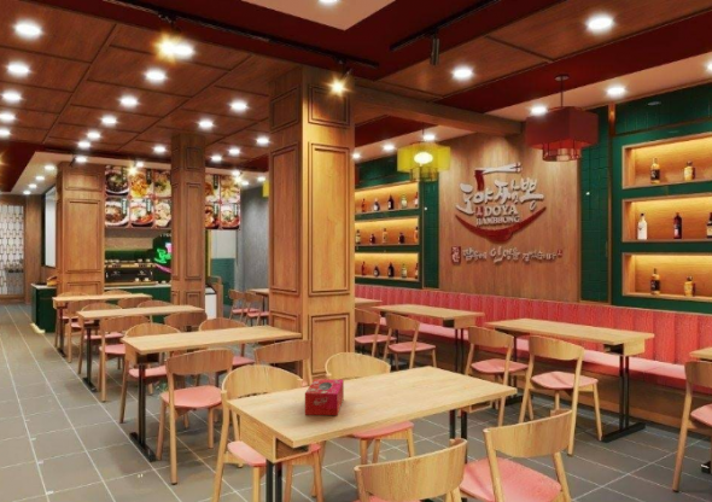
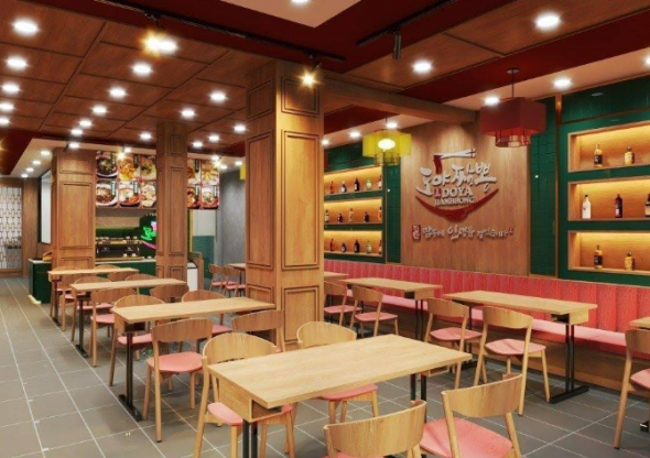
- tissue box [304,378,345,416]
